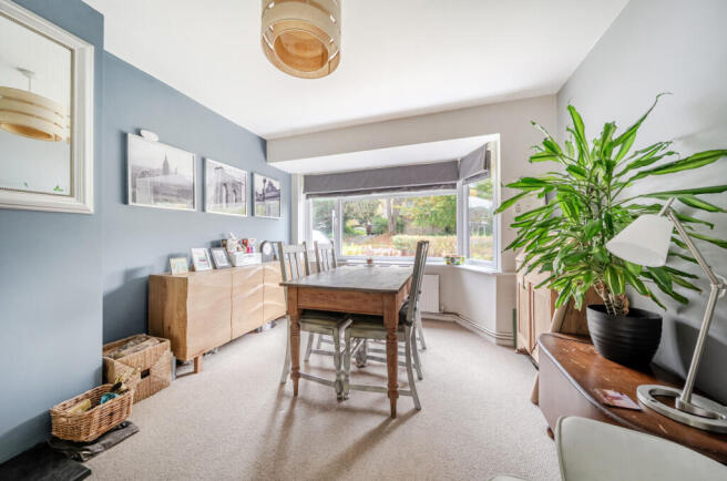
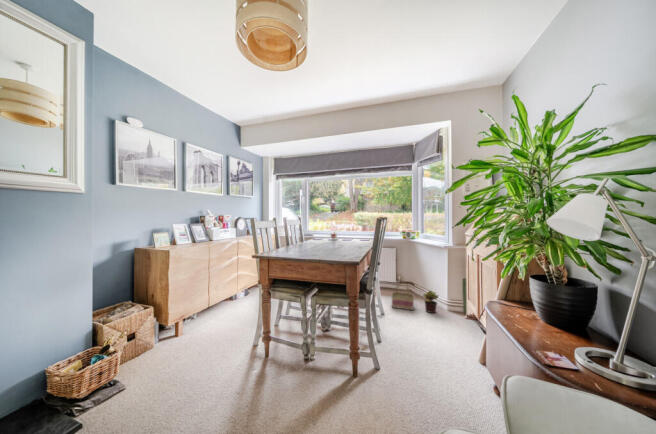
+ basket [390,281,415,311]
+ potted plant [421,290,439,314]
